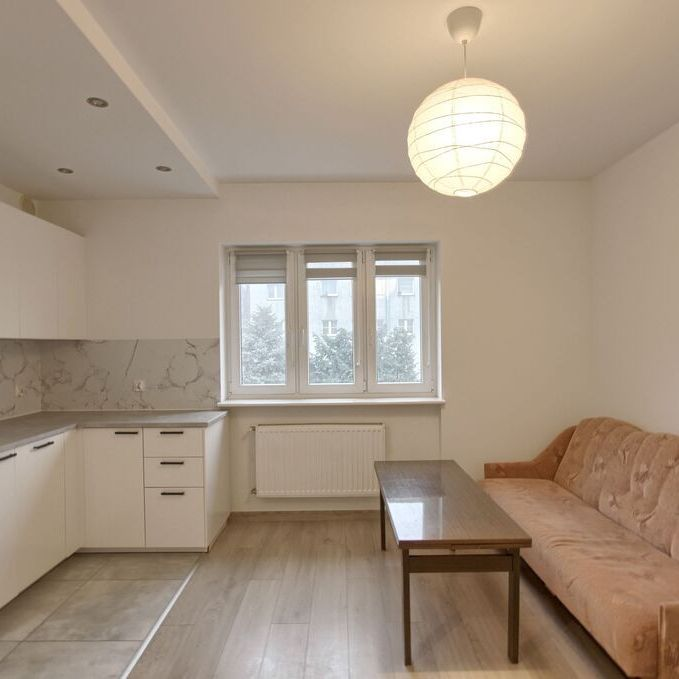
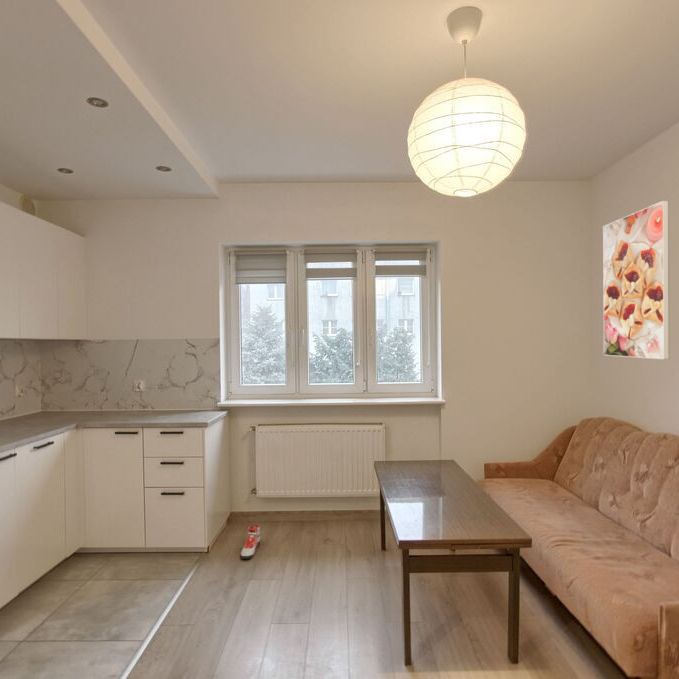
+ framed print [602,200,670,360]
+ sneaker [240,524,261,560]
